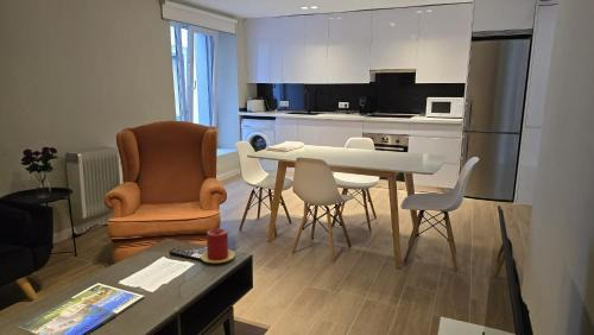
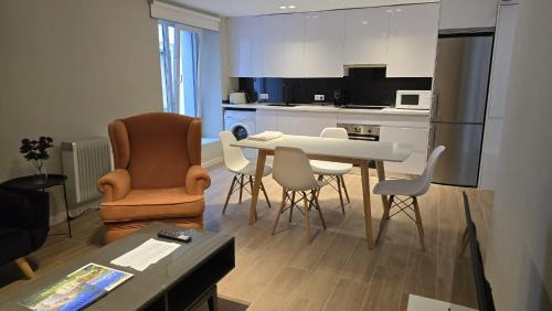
- candle [200,228,236,264]
